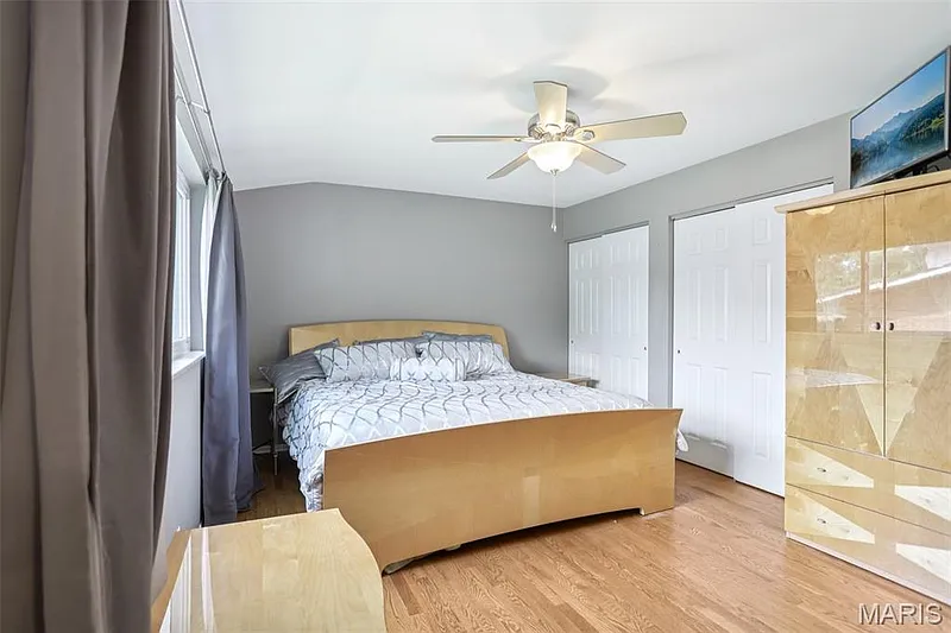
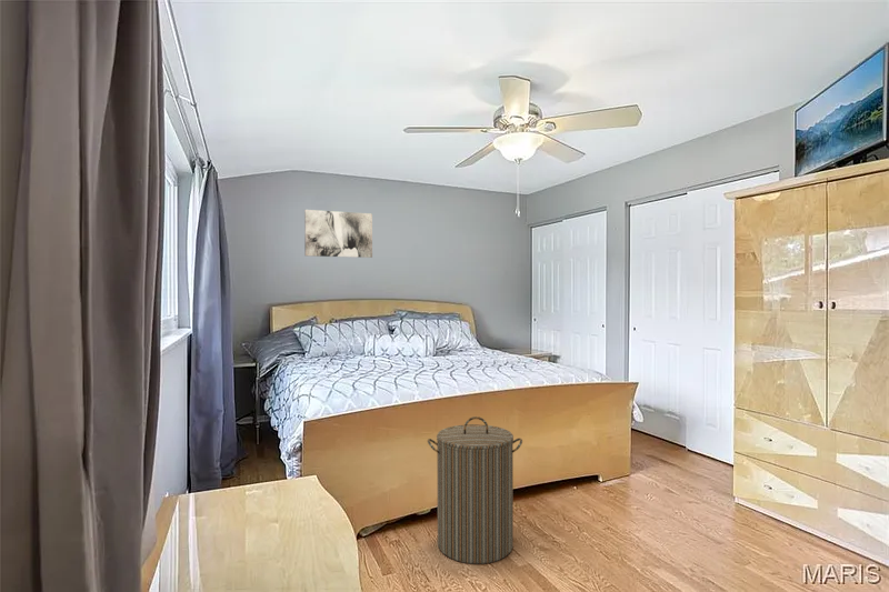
+ laundry hamper [427,415,523,565]
+ wall art [303,209,373,259]
